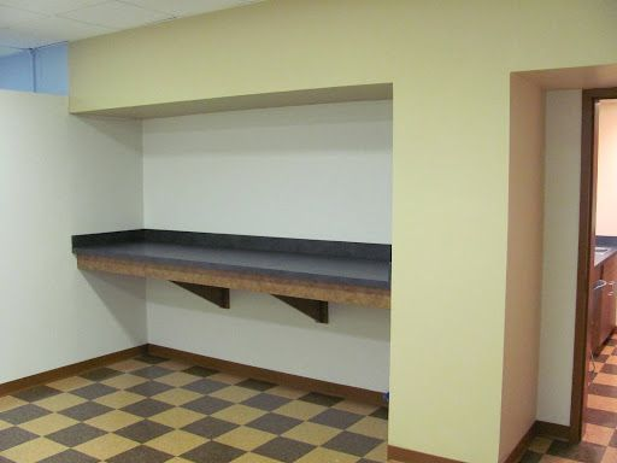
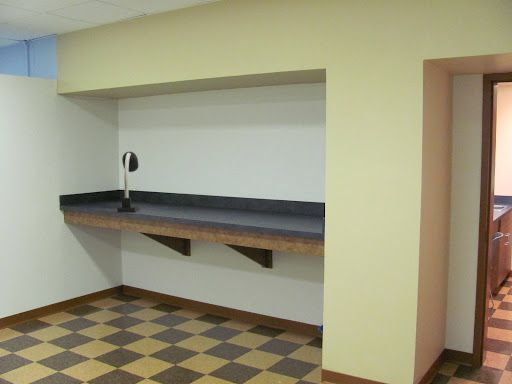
+ desk lamp [116,151,140,213]
